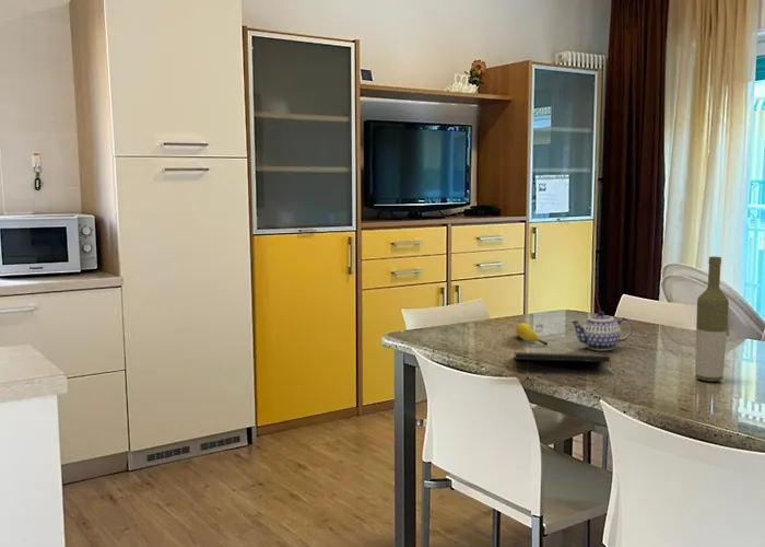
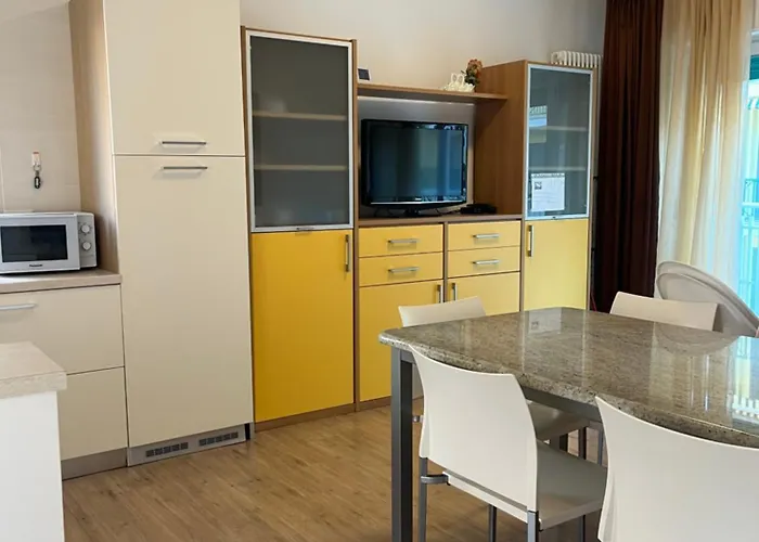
- bottle [694,256,730,383]
- teapot [569,310,633,351]
- notepad [513,351,613,375]
- fruit [515,322,549,346]
